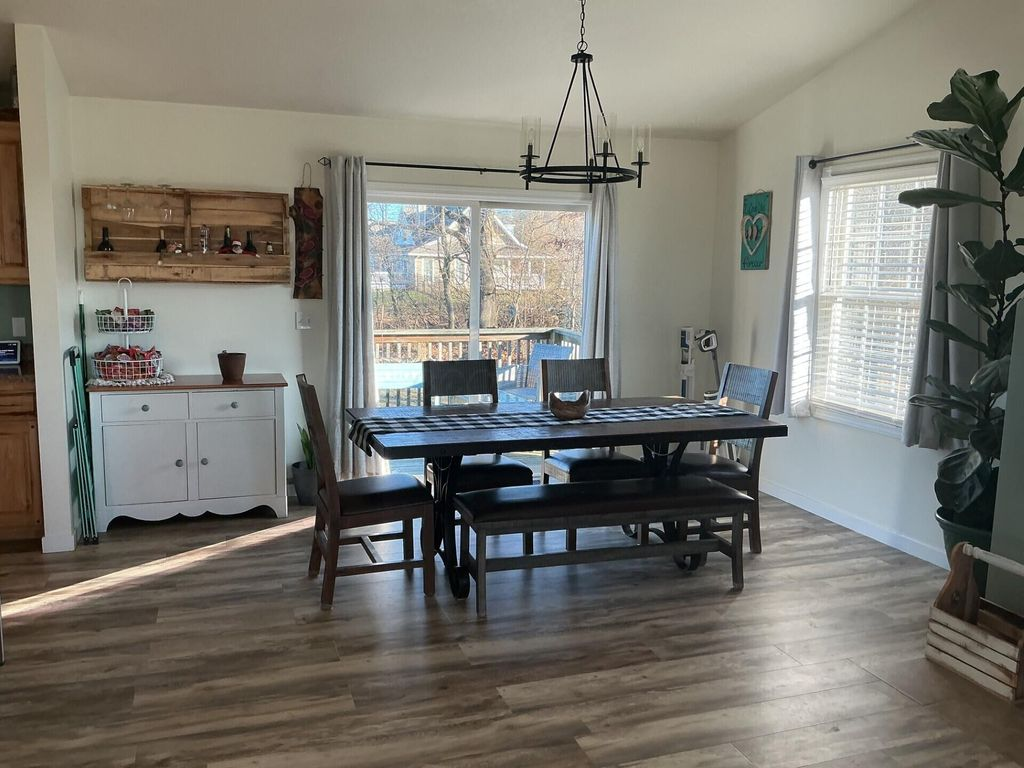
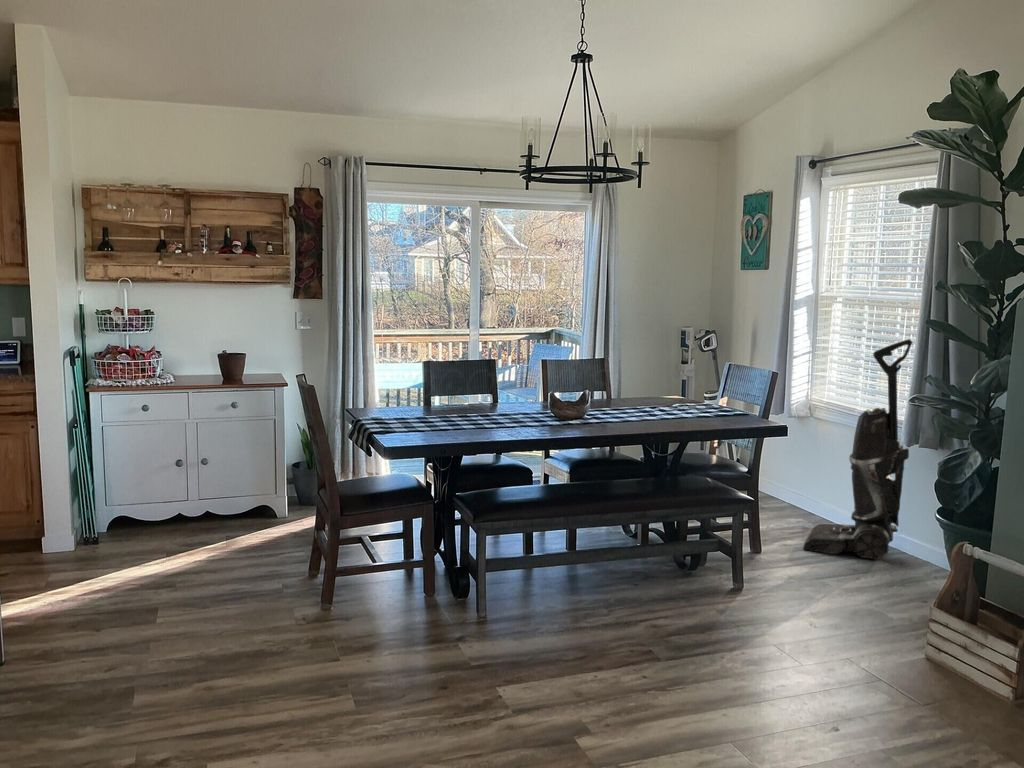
+ vacuum cleaner [802,338,913,560]
